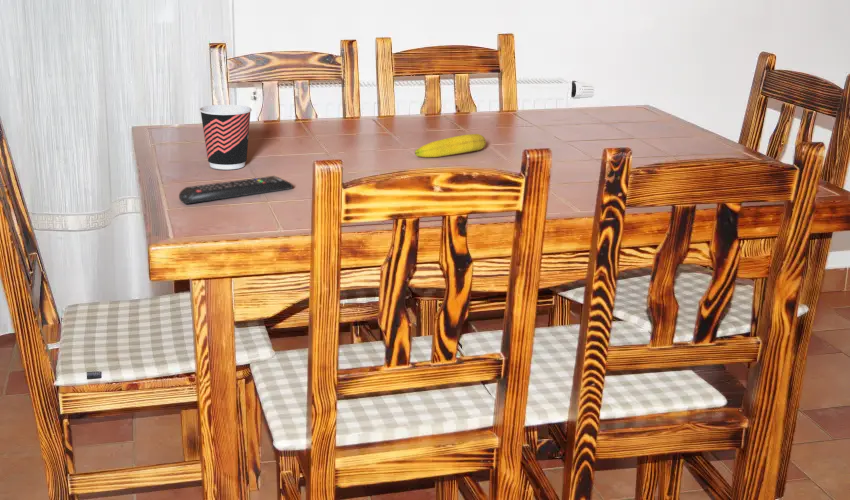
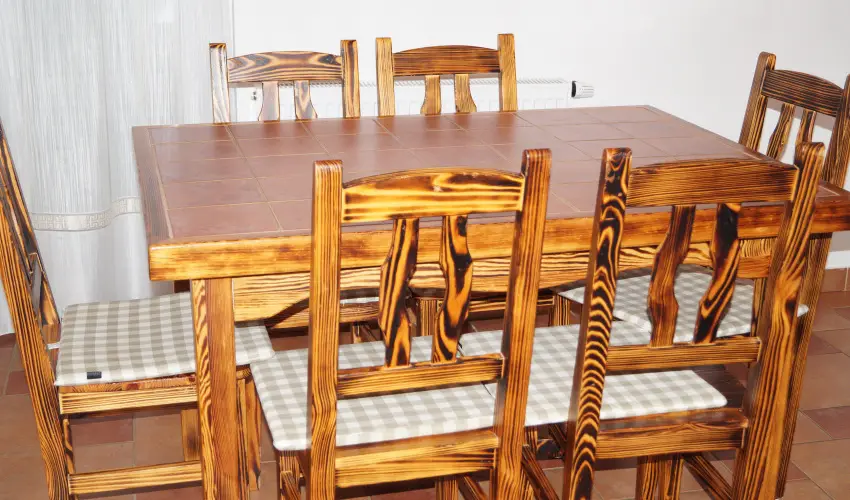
- cup [198,104,253,170]
- remote control [178,175,294,205]
- fruit [414,133,487,158]
